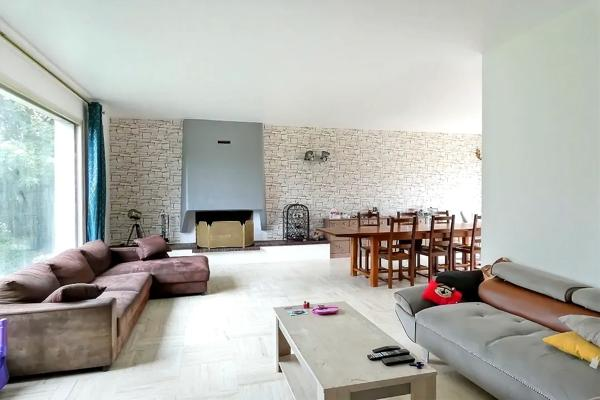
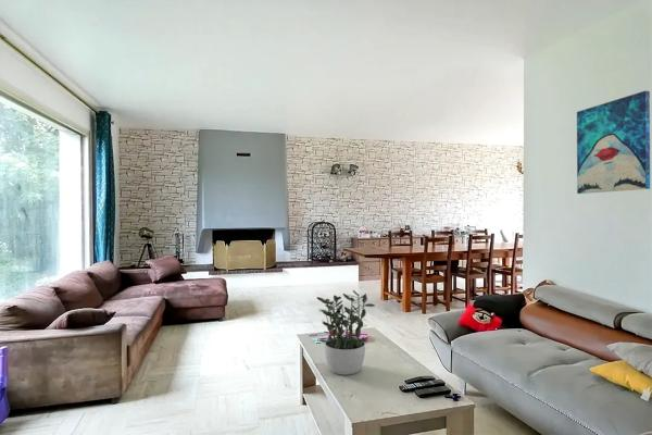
+ wall art [576,90,651,195]
+ potted plant [315,289,376,376]
